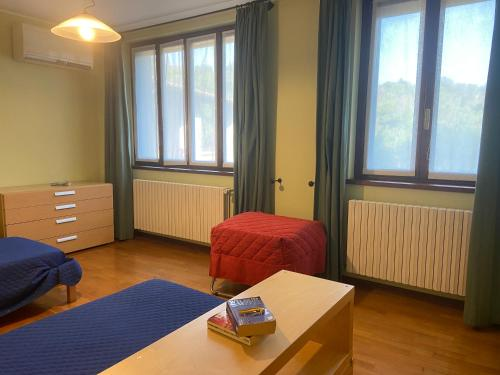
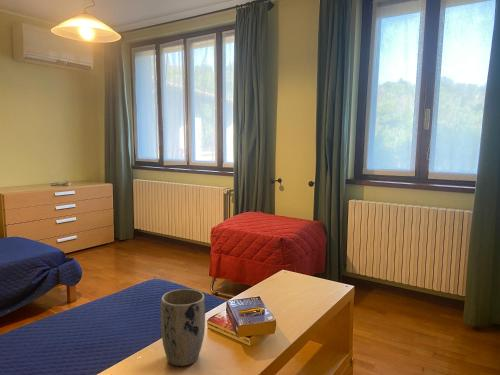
+ plant pot [160,288,206,367]
